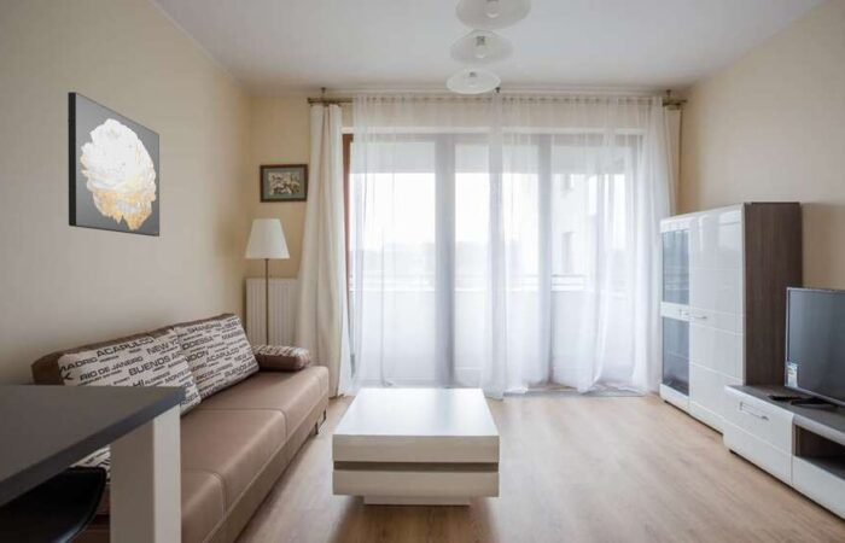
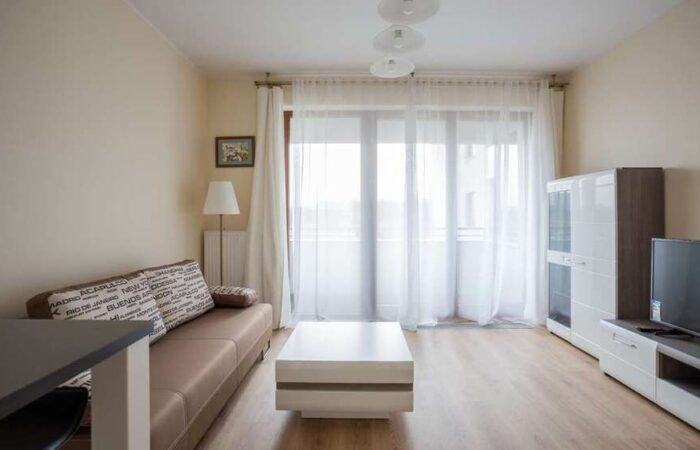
- wall art [66,91,161,238]
